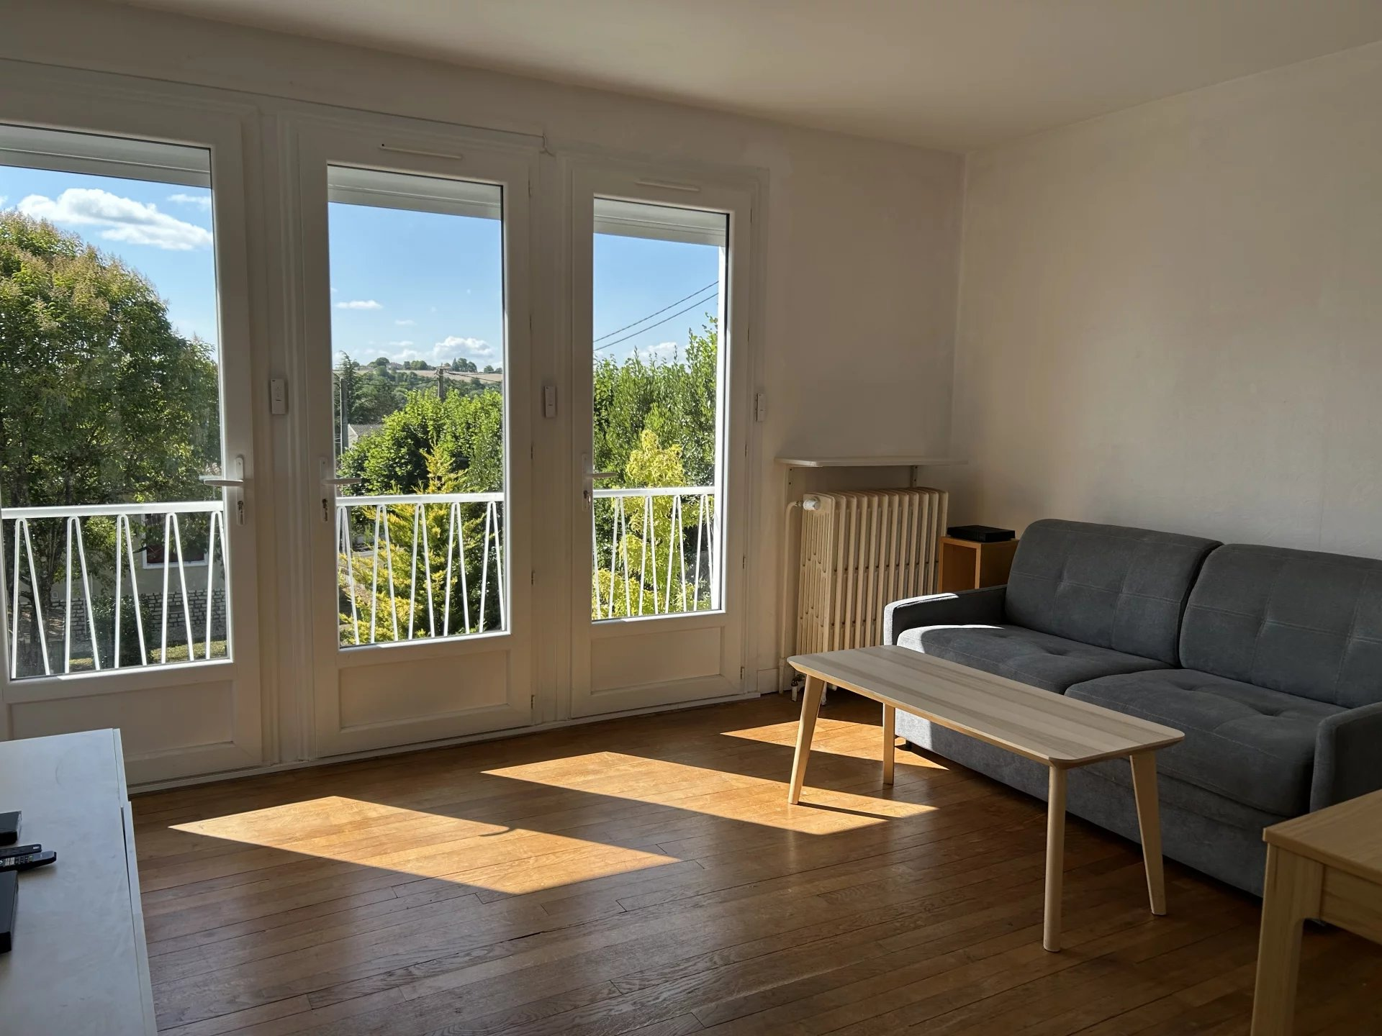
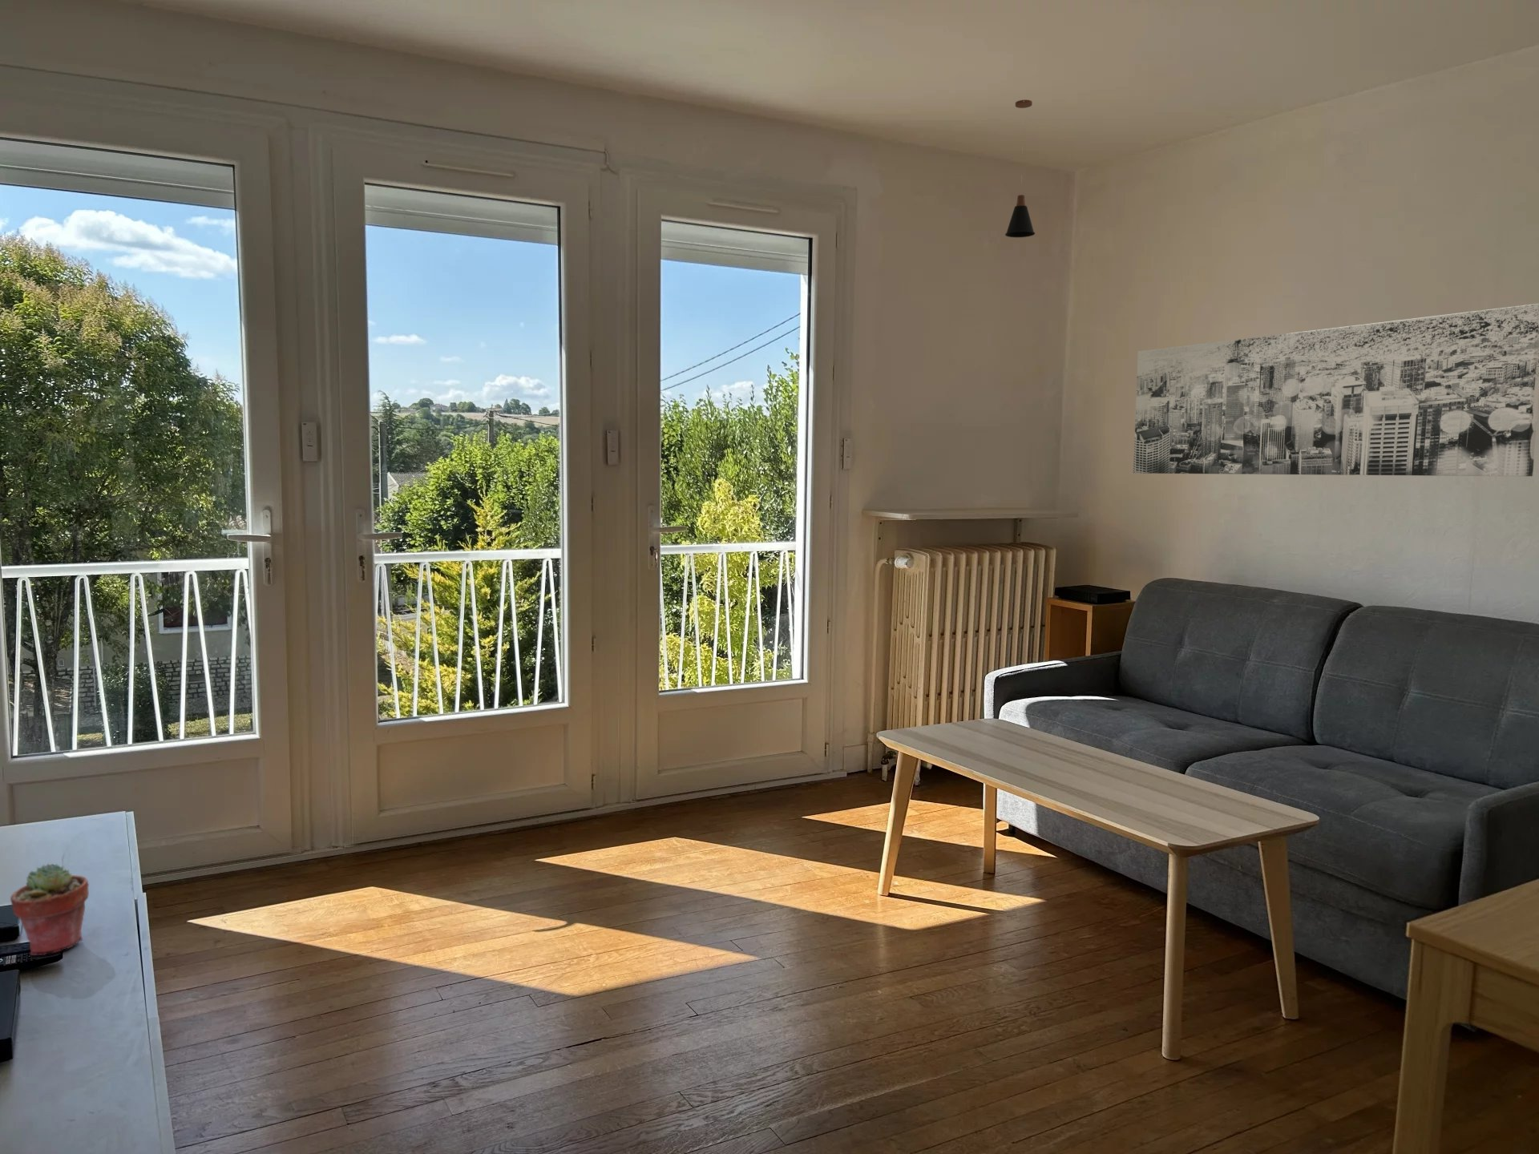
+ wall art [1133,303,1539,476]
+ potted succulent [10,863,90,956]
+ pendant lamp [1005,99,1036,238]
